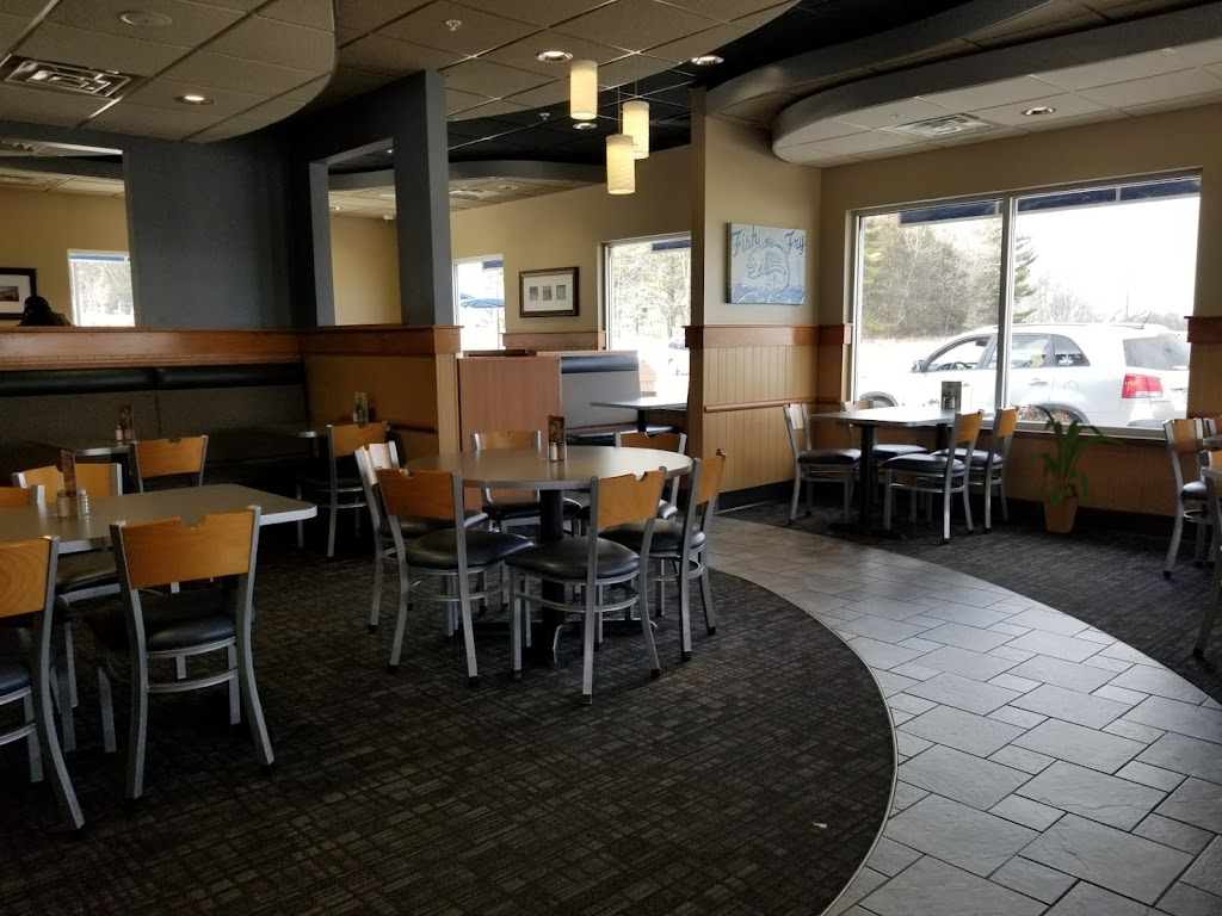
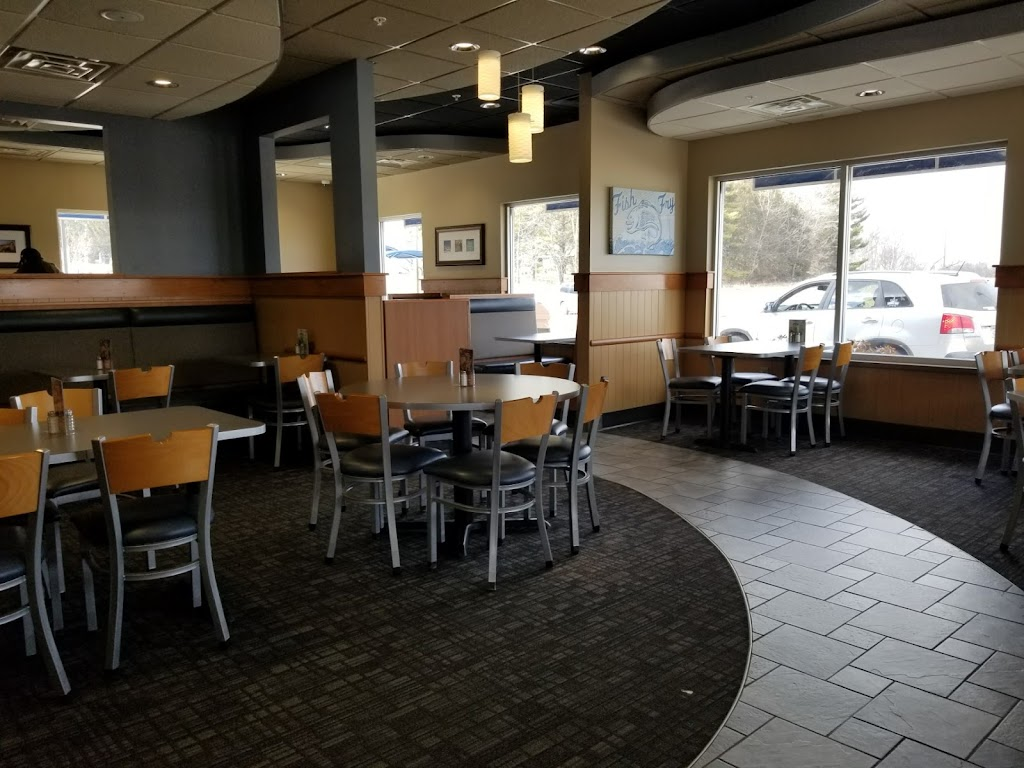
- house plant [1020,403,1129,534]
